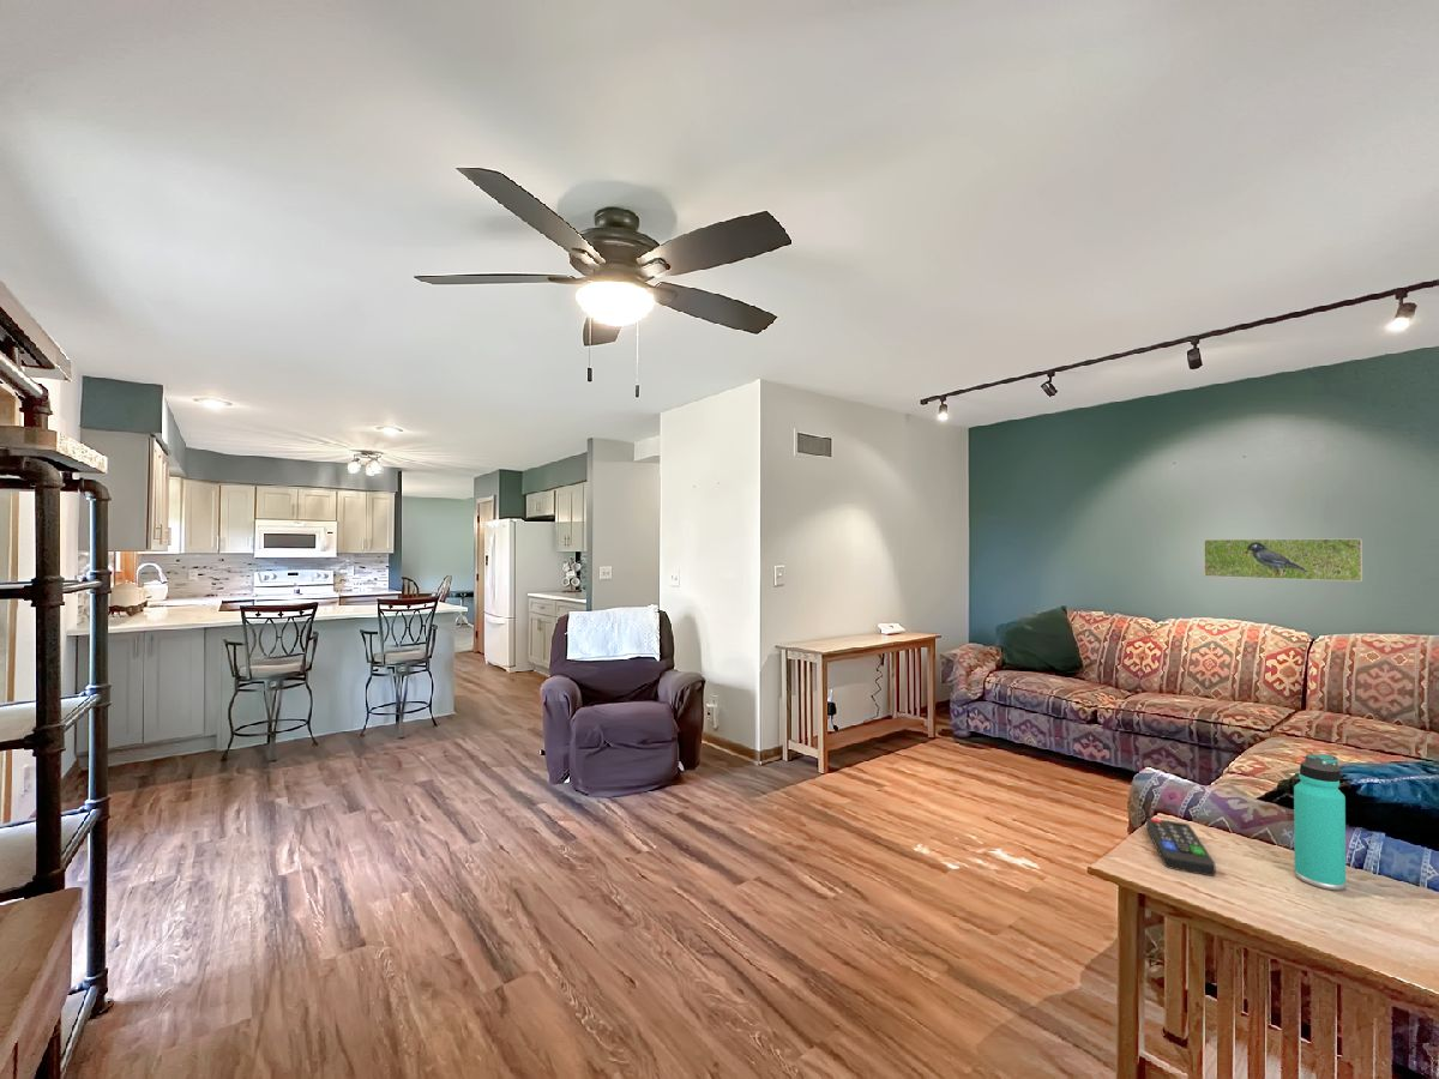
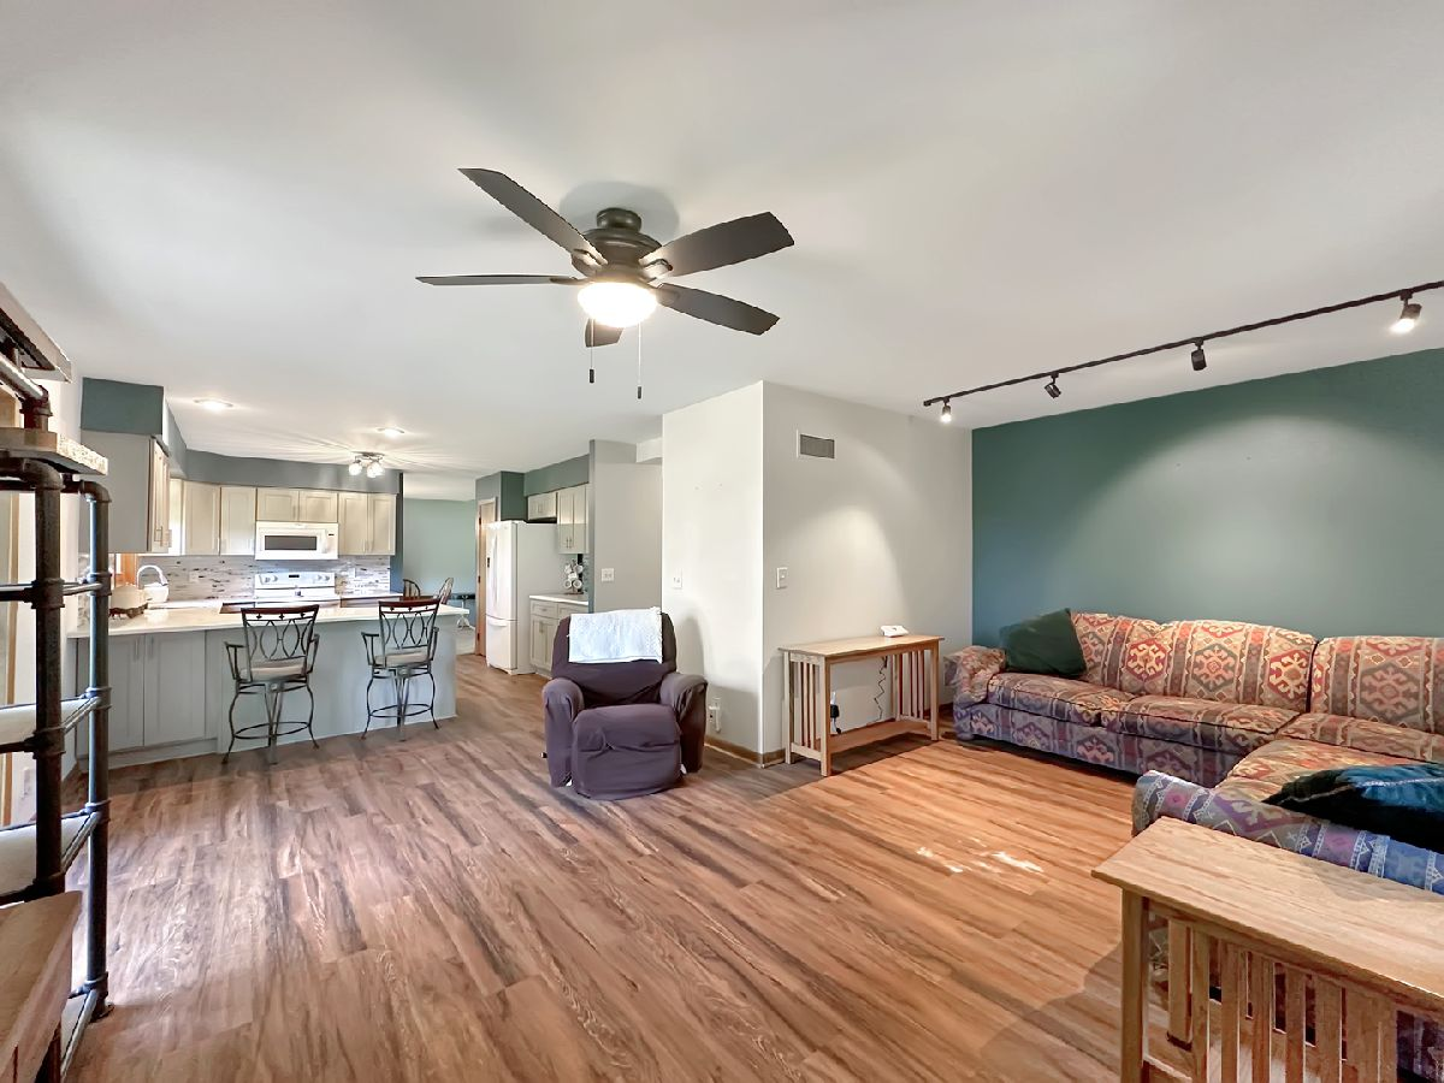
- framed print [1203,537,1363,583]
- remote control [1145,816,1216,878]
- thermos bottle [1293,753,1347,891]
